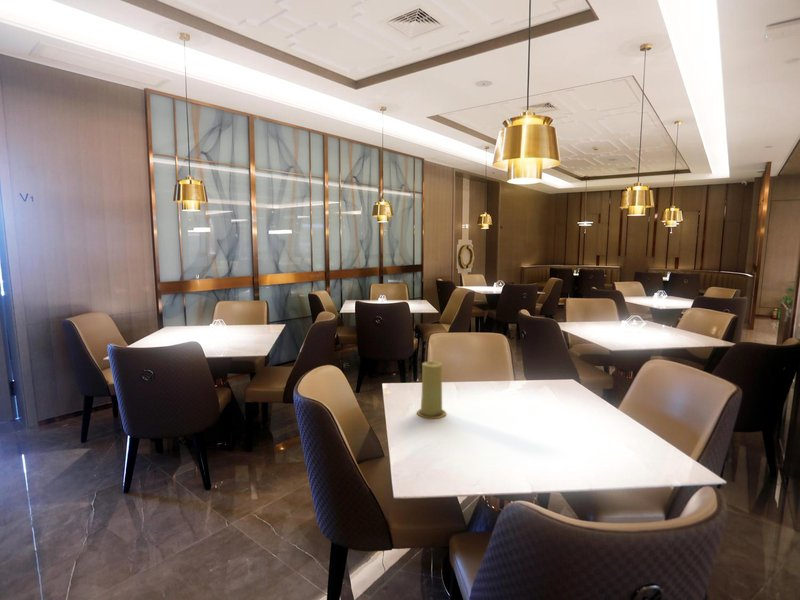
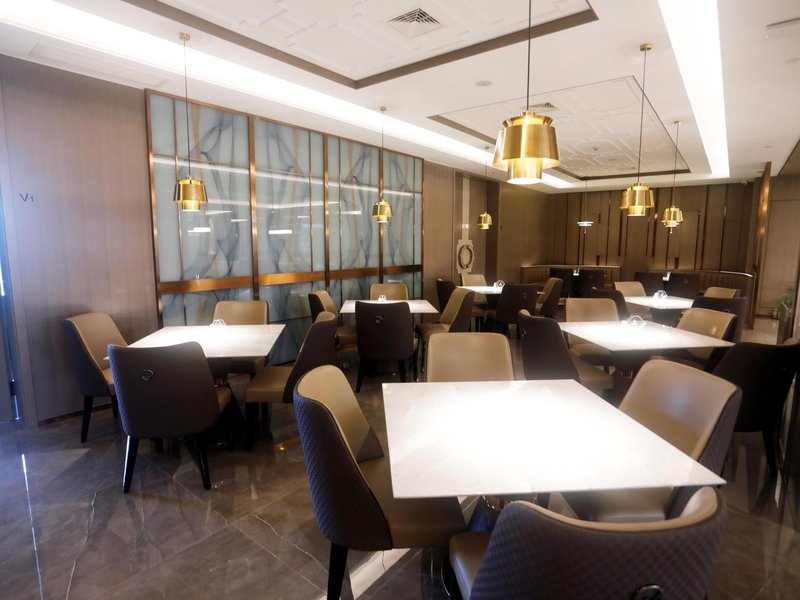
- candle [416,360,447,420]
